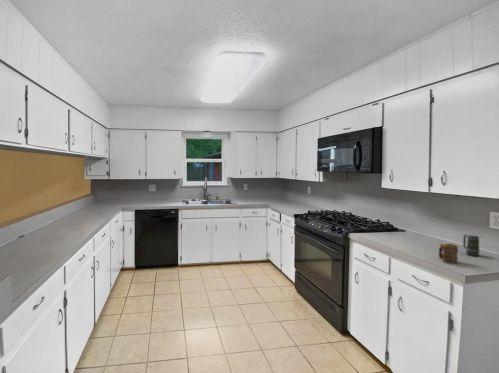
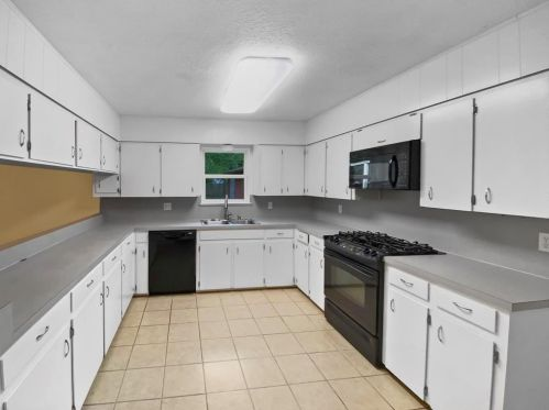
- mug [462,233,480,257]
- mug [438,243,459,264]
